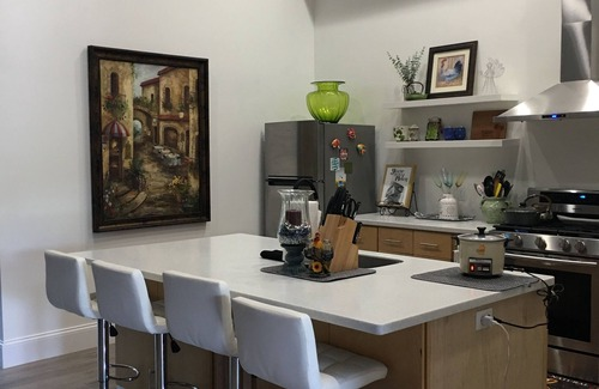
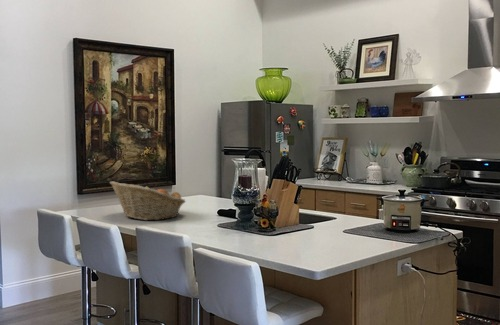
+ fruit basket [109,181,187,221]
